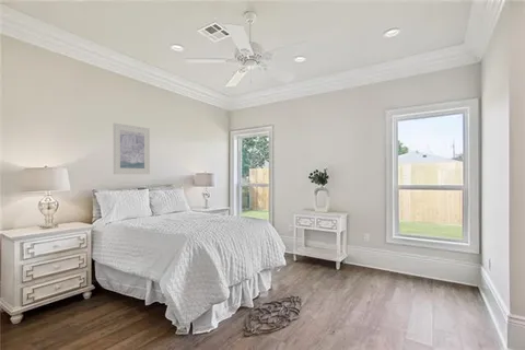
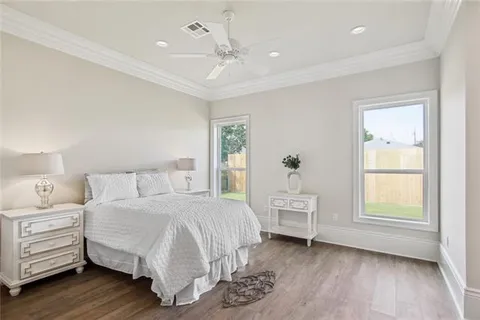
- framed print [113,122,151,175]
